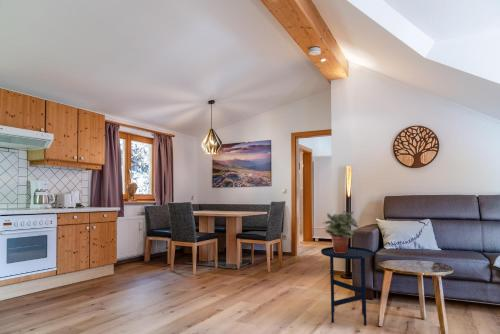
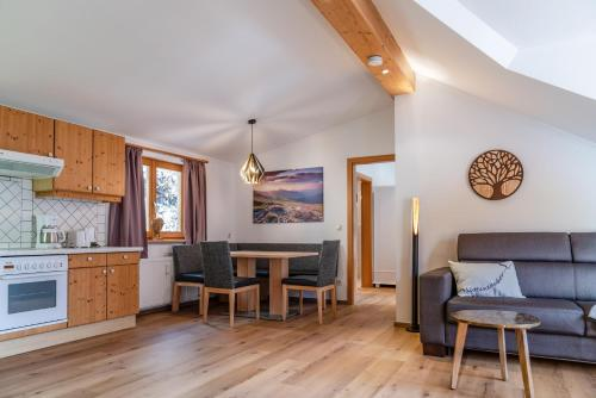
- potted plant [321,210,360,253]
- side table [320,246,375,327]
